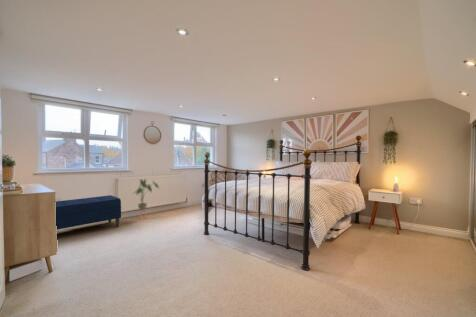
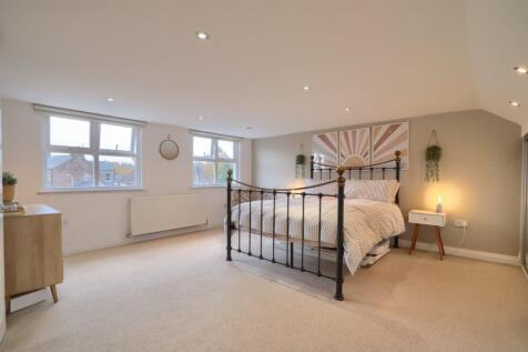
- bench [55,194,122,231]
- house plant [132,178,160,220]
